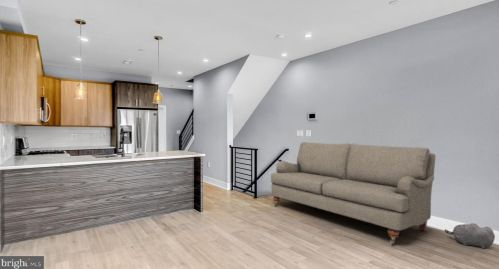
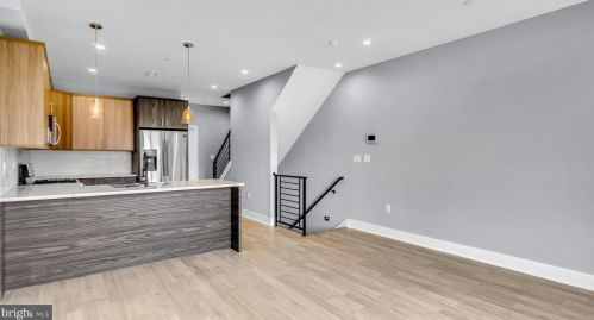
- plush toy [444,222,496,250]
- sofa [270,141,436,245]
